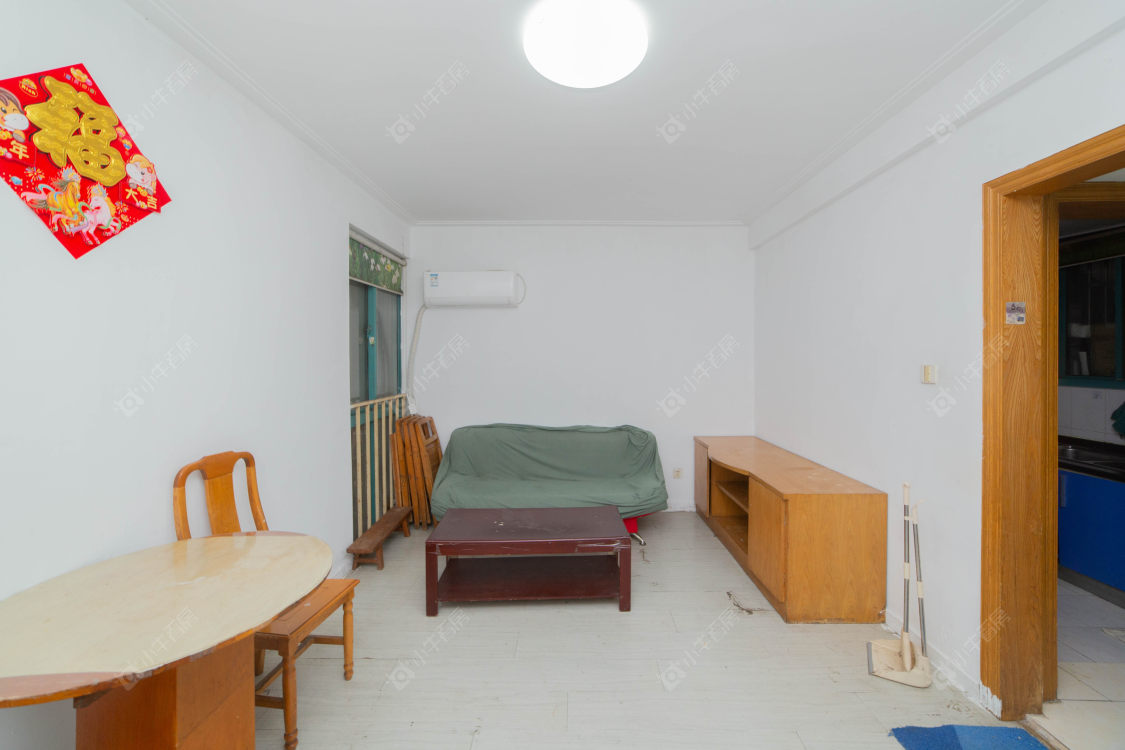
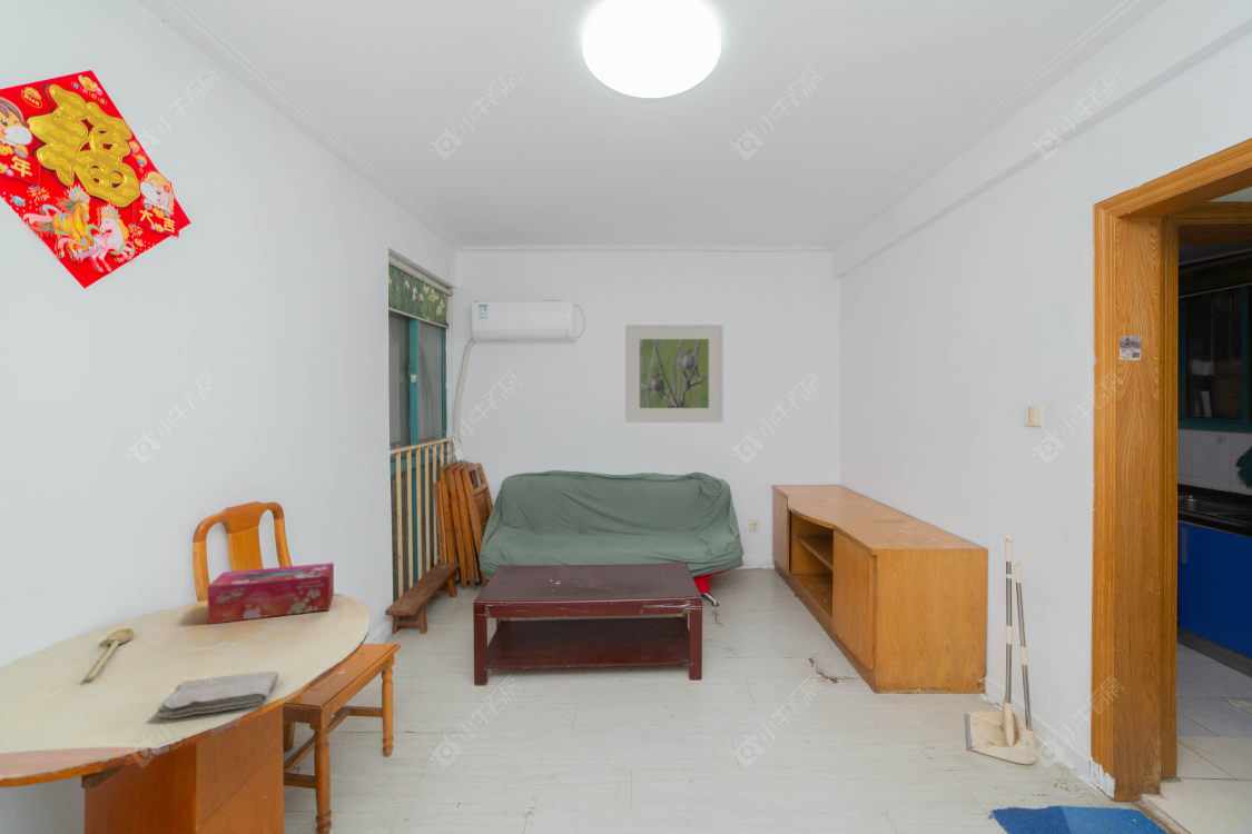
+ spoon [86,627,135,682]
+ tissue box [207,562,335,625]
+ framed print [624,324,724,424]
+ washcloth [156,669,279,719]
